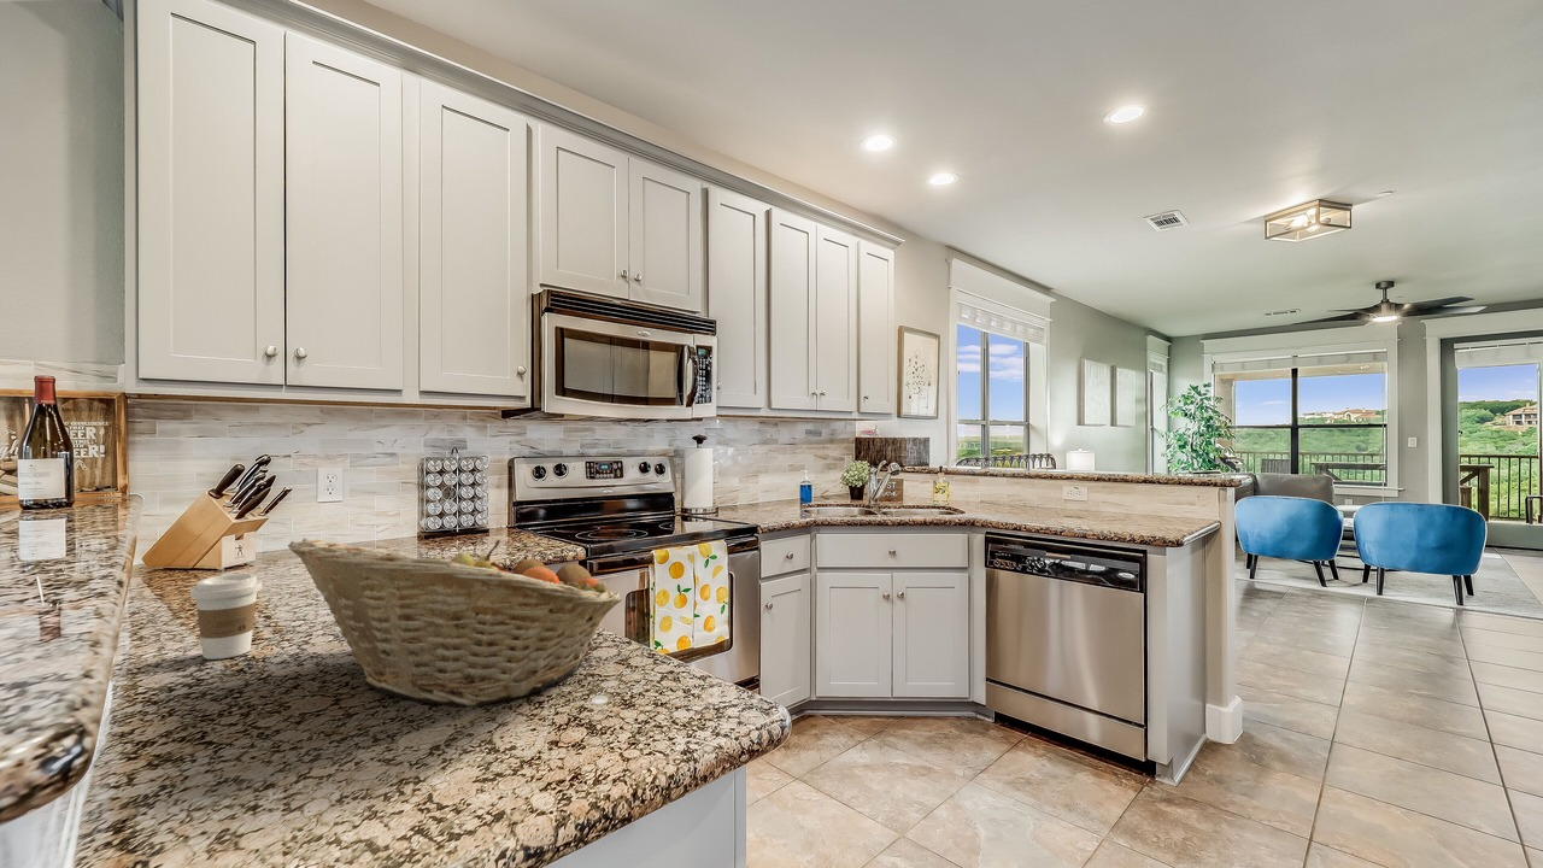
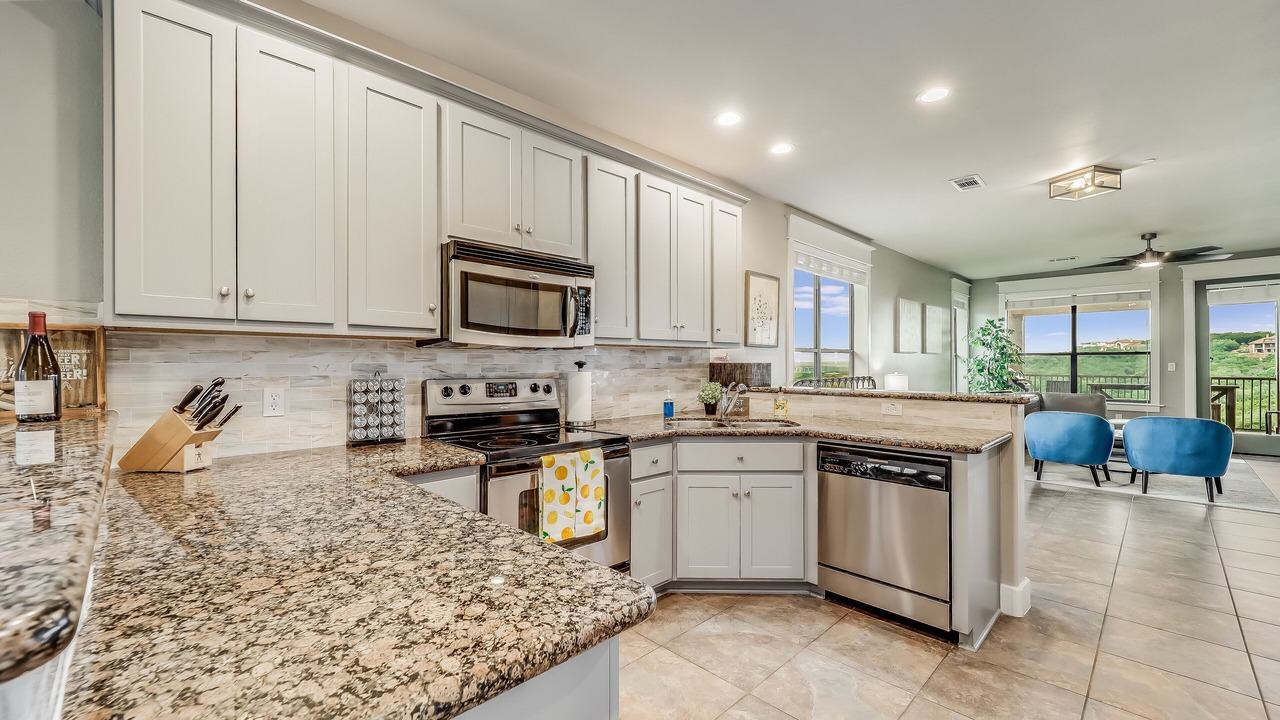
- coffee cup [189,573,263,661]
- fruit basket [287,538,623,708]
